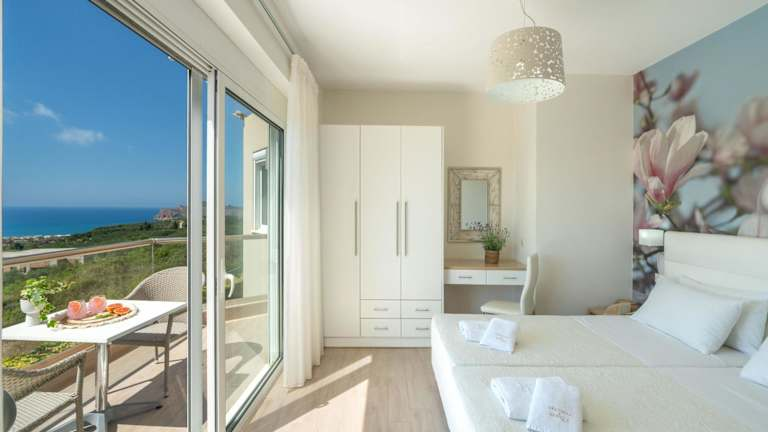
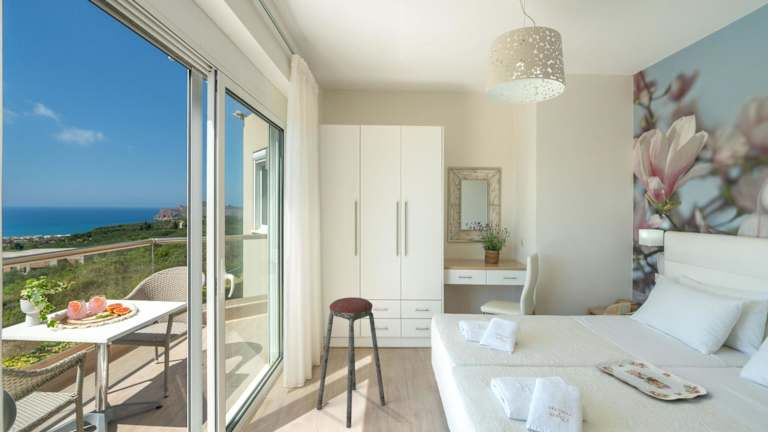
+ music stool [316,296,386,429]
+ serving tray [596,358,708,401]
